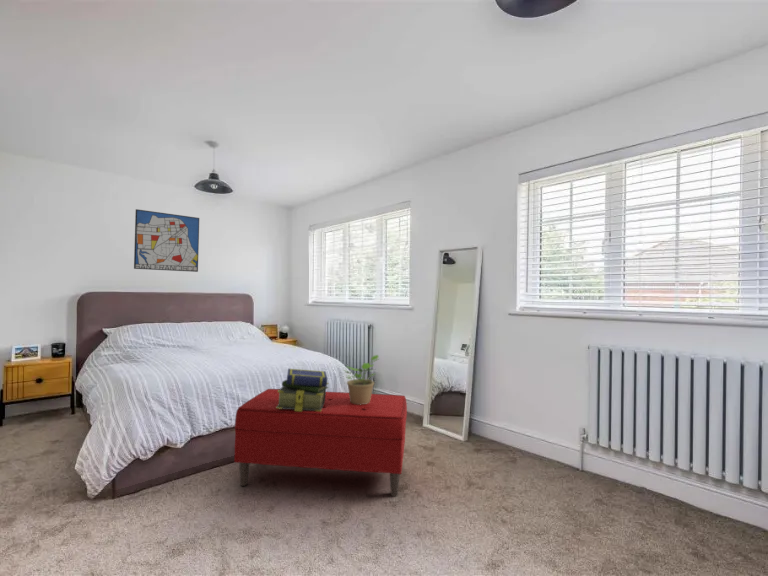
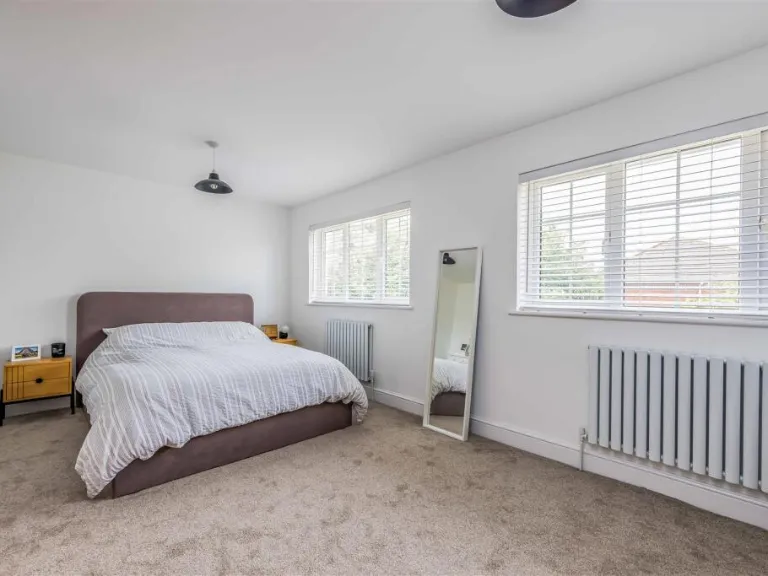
- potted plant [342,354,380,405]
- bench [234,388,408,498]
- stack of books [276,368,330,412]
- wall art [133,208,200,273]
